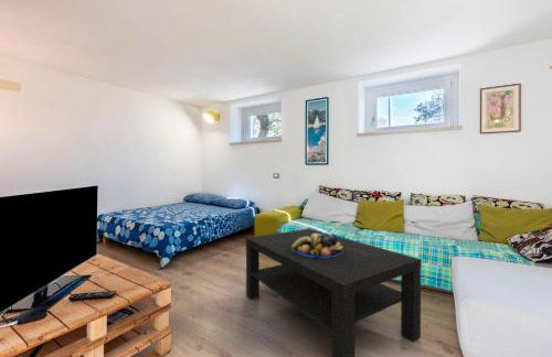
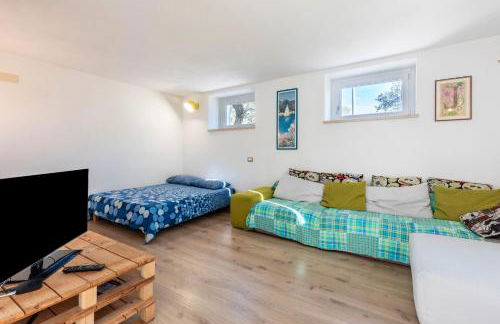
- fruit bowl [291,231,343,258]
- coffee table [245,227,423,357]
